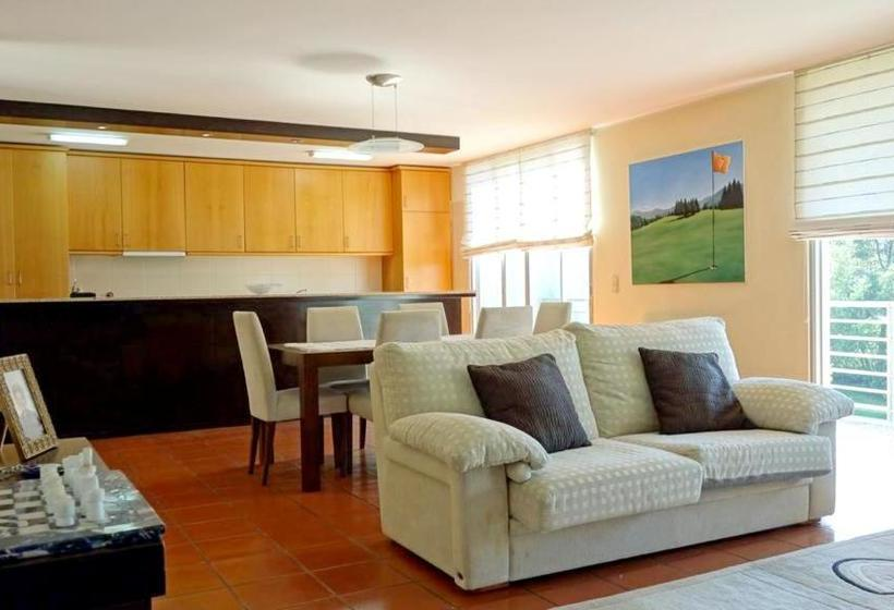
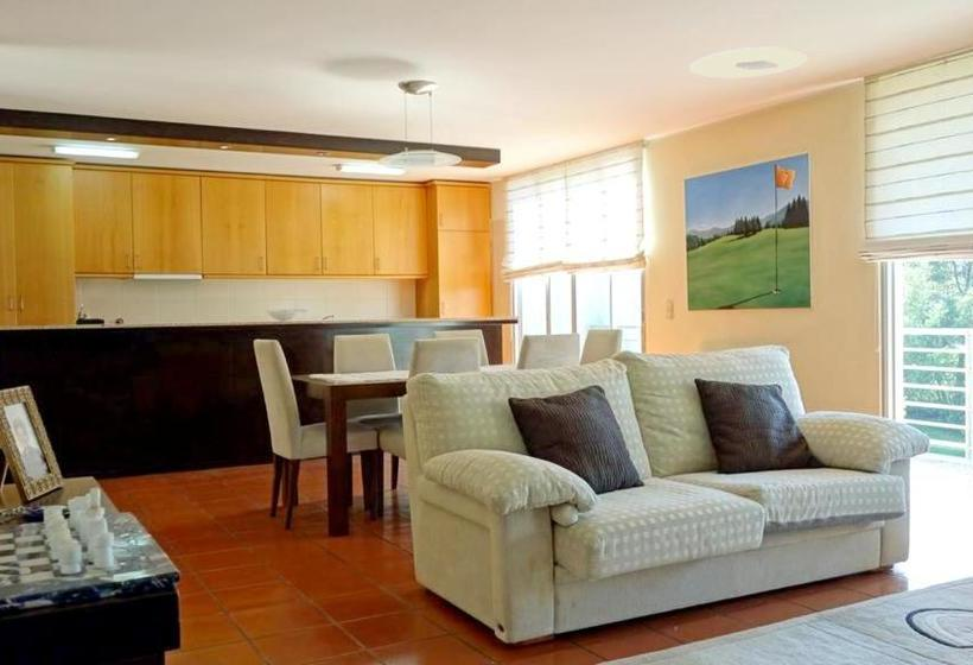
+ ceiling light [688,46,810,80]
